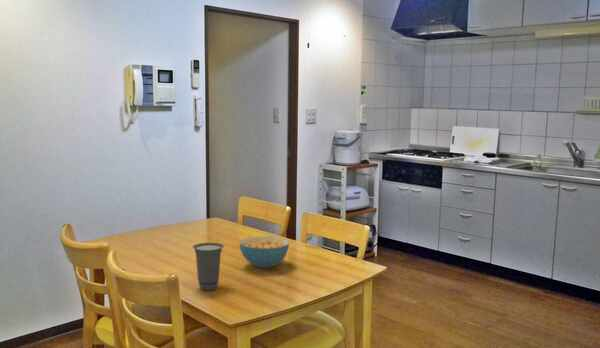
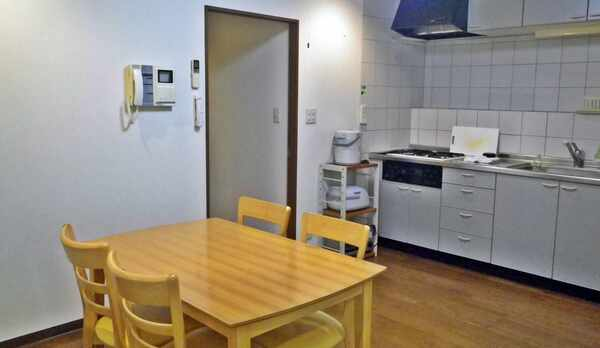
- cup [192,242,225,291]
- cereal bowl [238,235,290,269]
